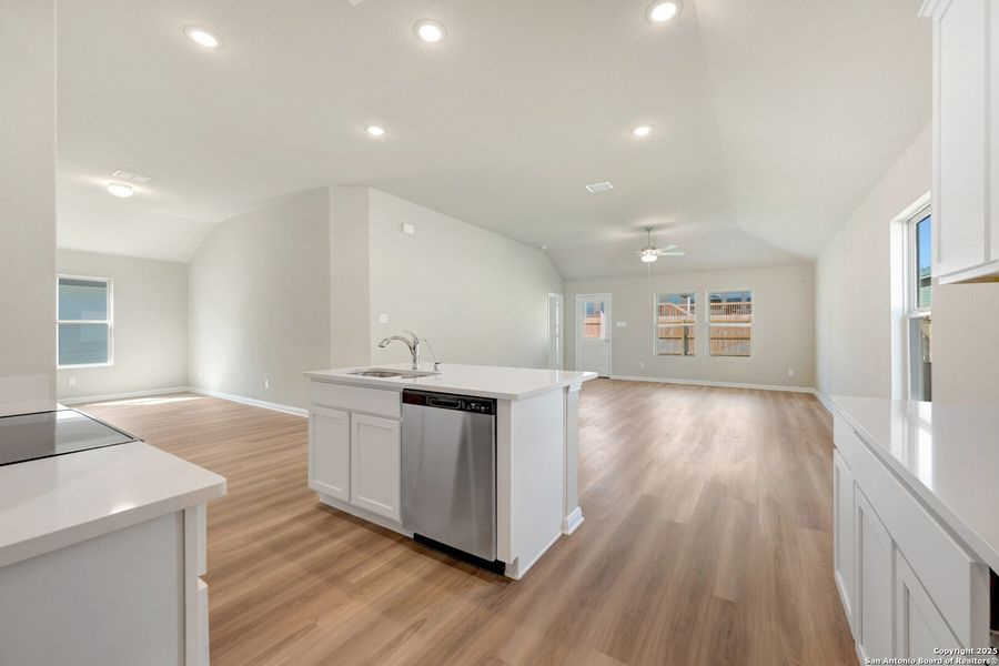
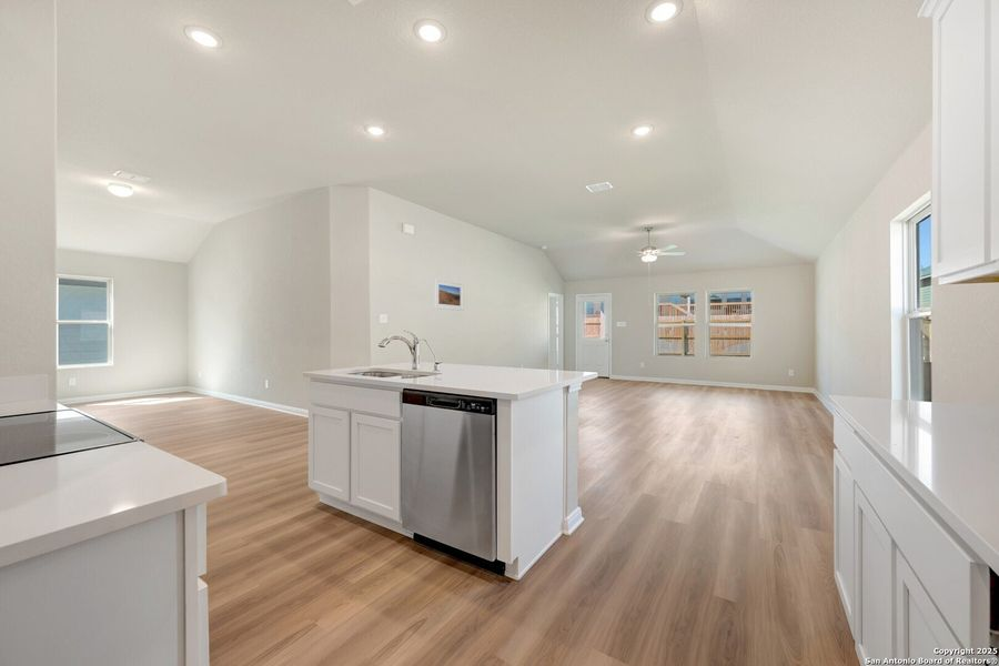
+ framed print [433,278,464,312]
